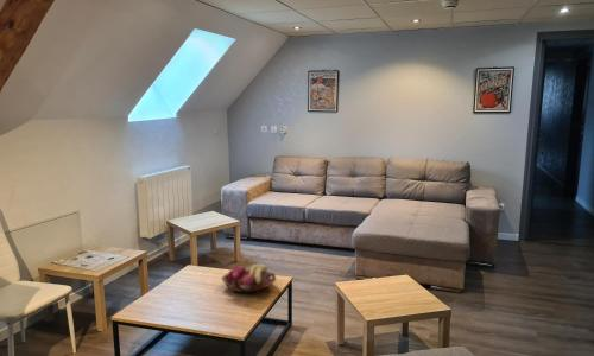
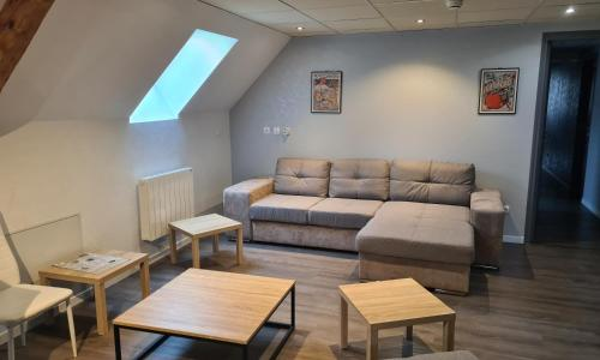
- fruit basket [221,263,277,294]
